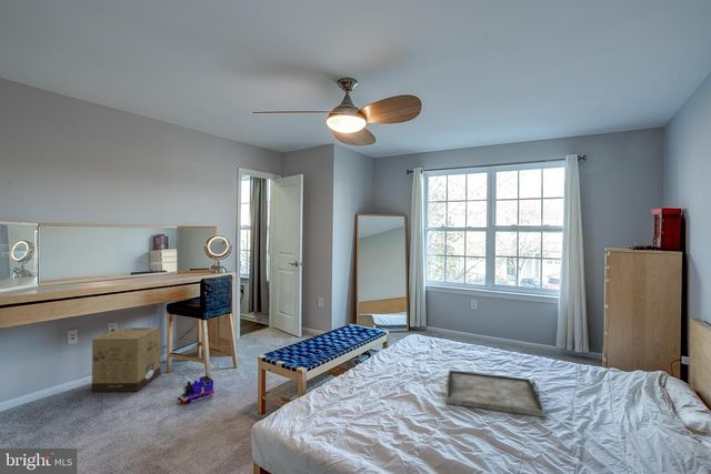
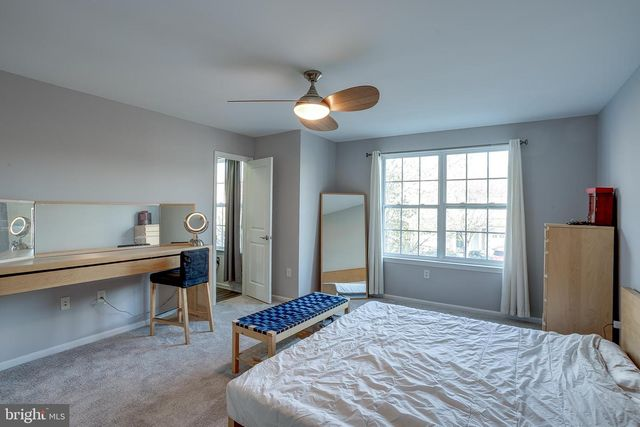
- serving tray [445,369,545,418]
- toy train [177,375,216,404]
- cardboard box [91,326,162,393]
